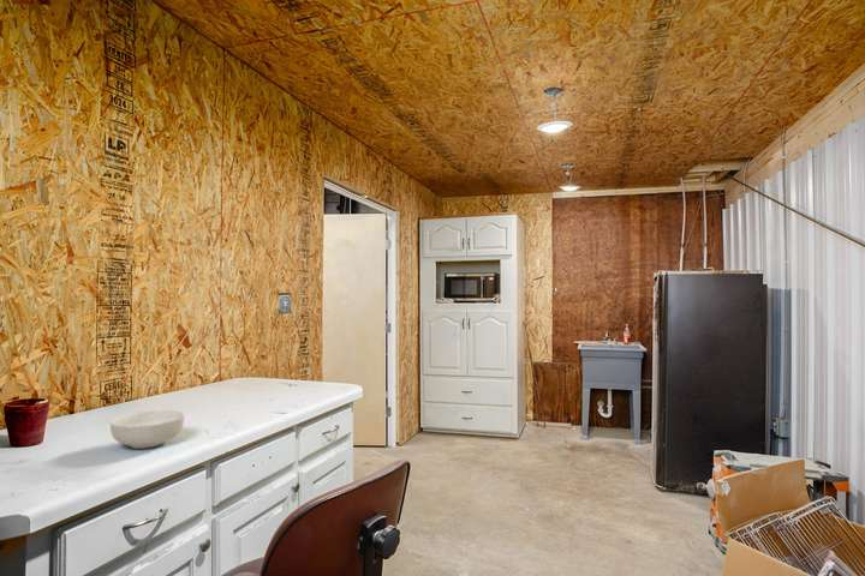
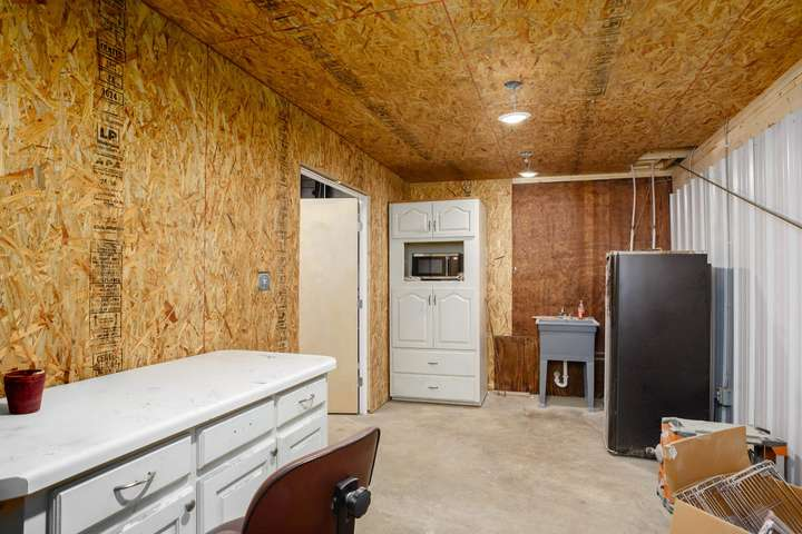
- cereal bowl [109,409,185,450]
